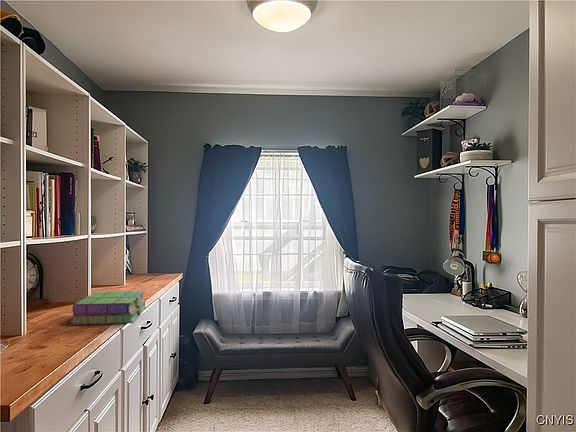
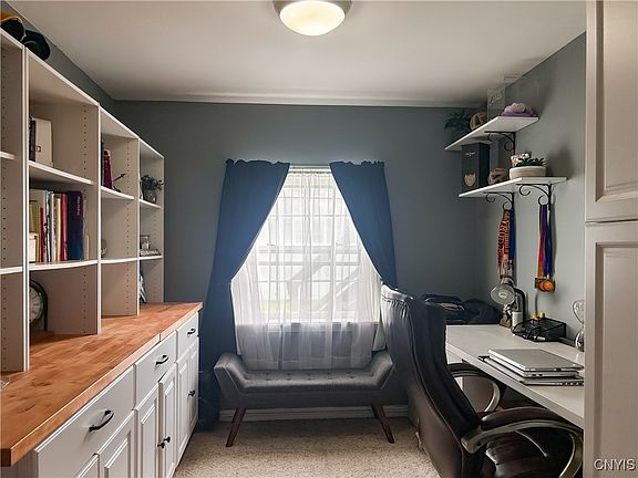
- stack of books [69,290,147,326]
